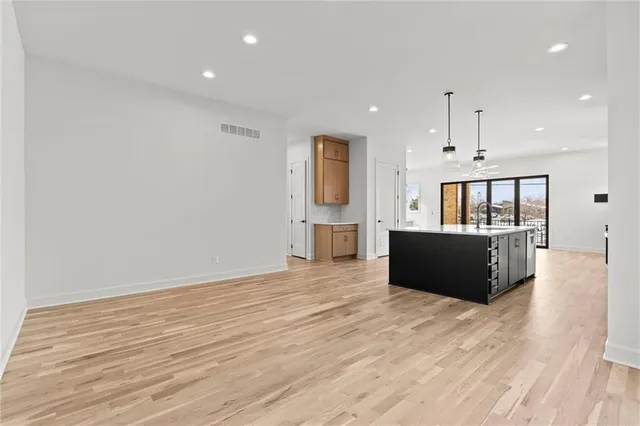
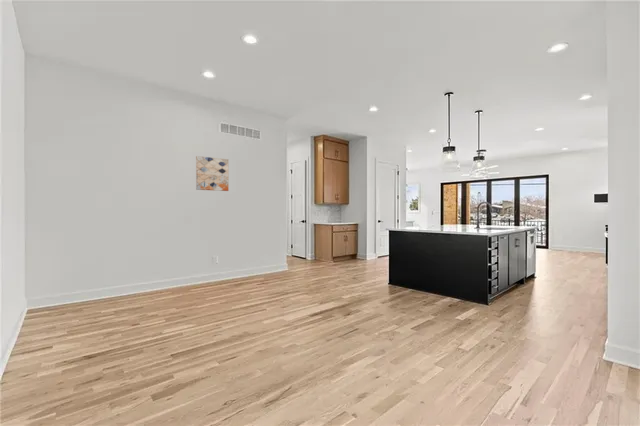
+ wall art [195,155,229,192]
